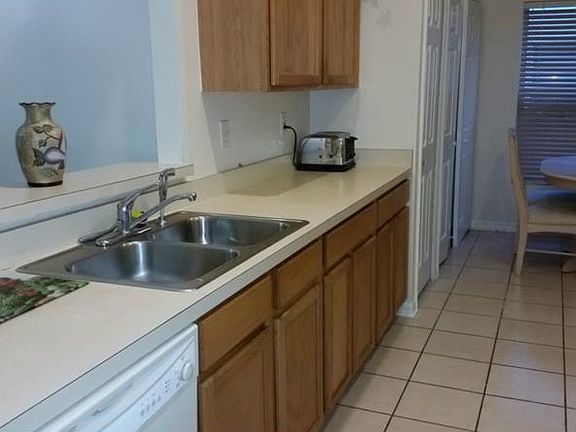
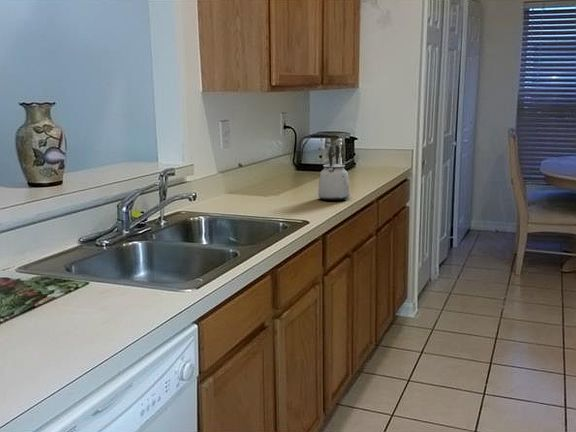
+ kettle [317,144,351,202]
